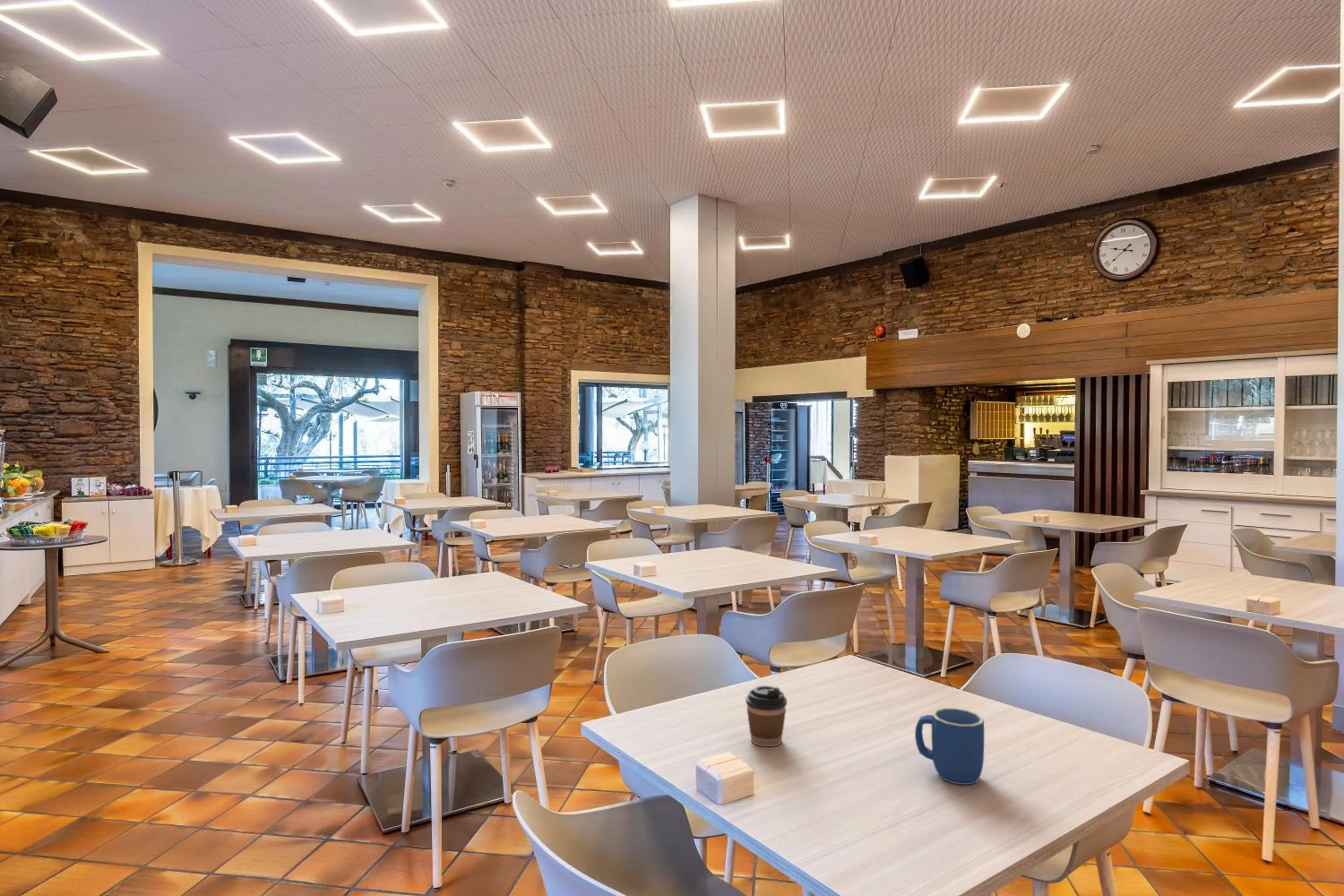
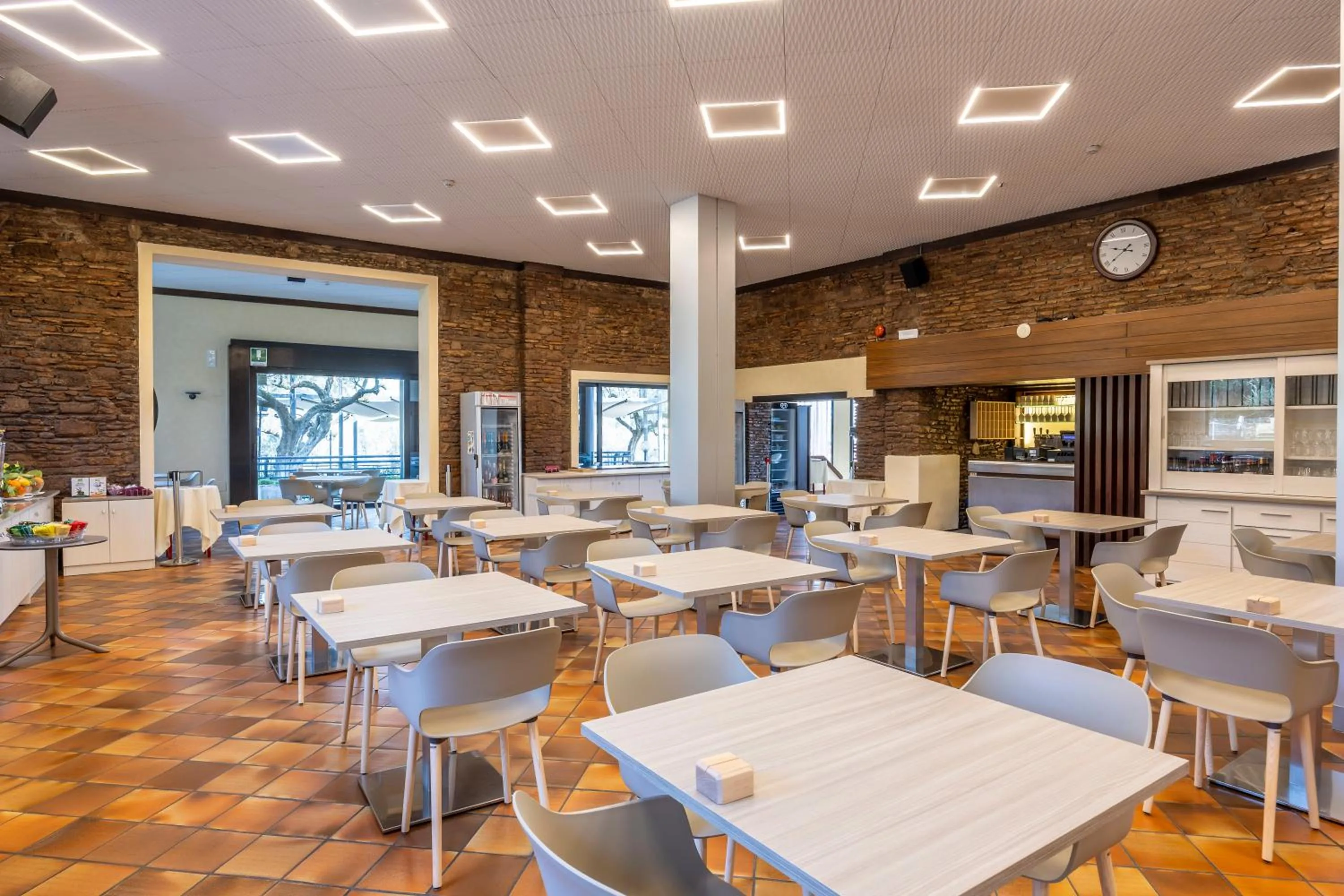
- mug [914,707,985,785]
- coffee cup [745,685,788,747]
